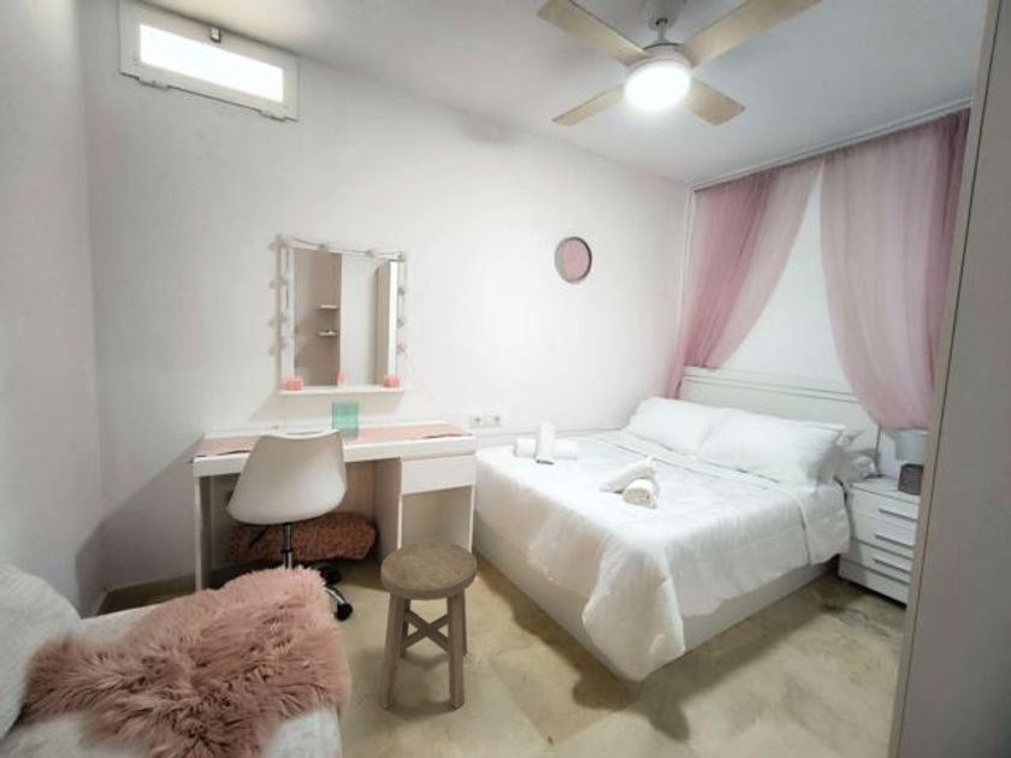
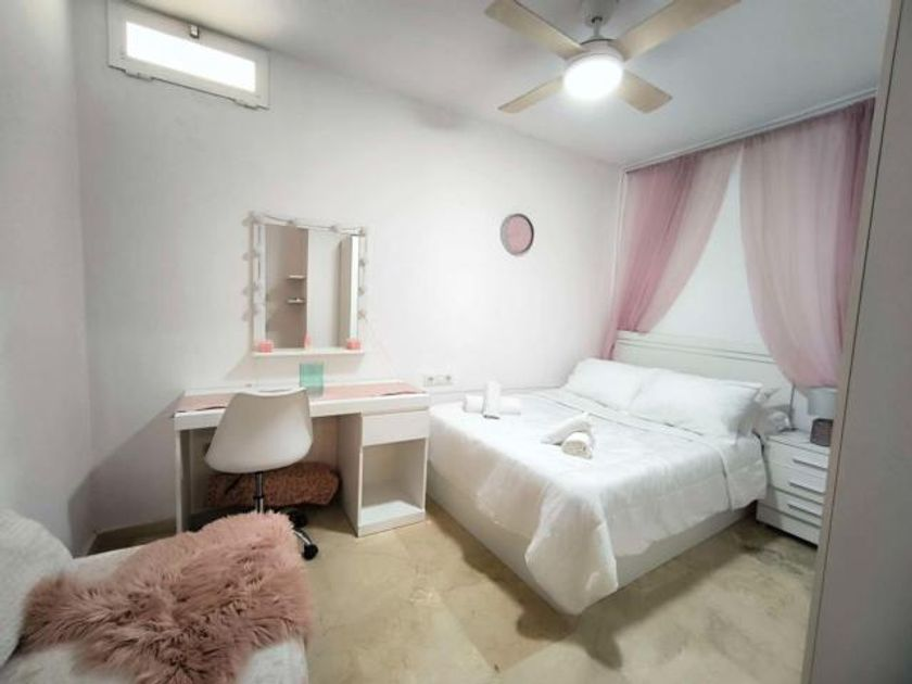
- stool [378,540,478,710]
